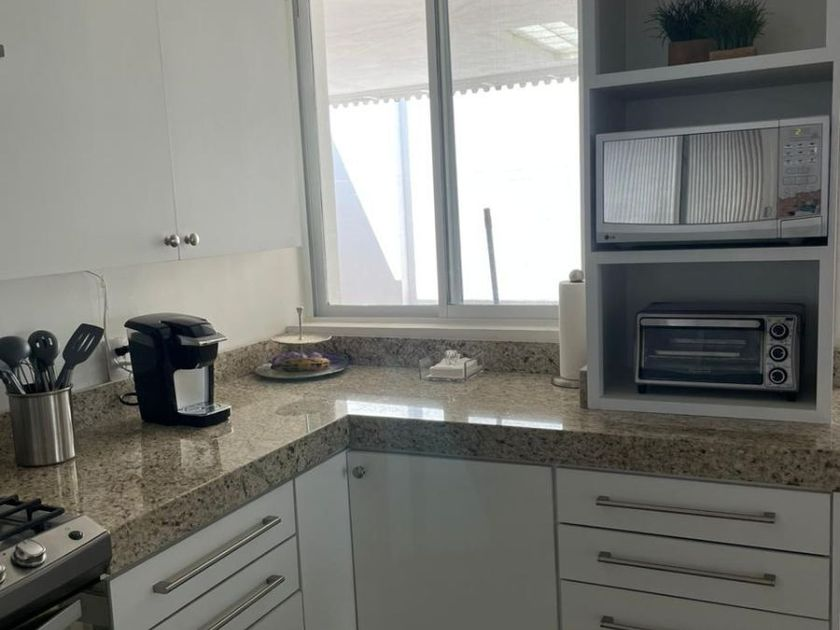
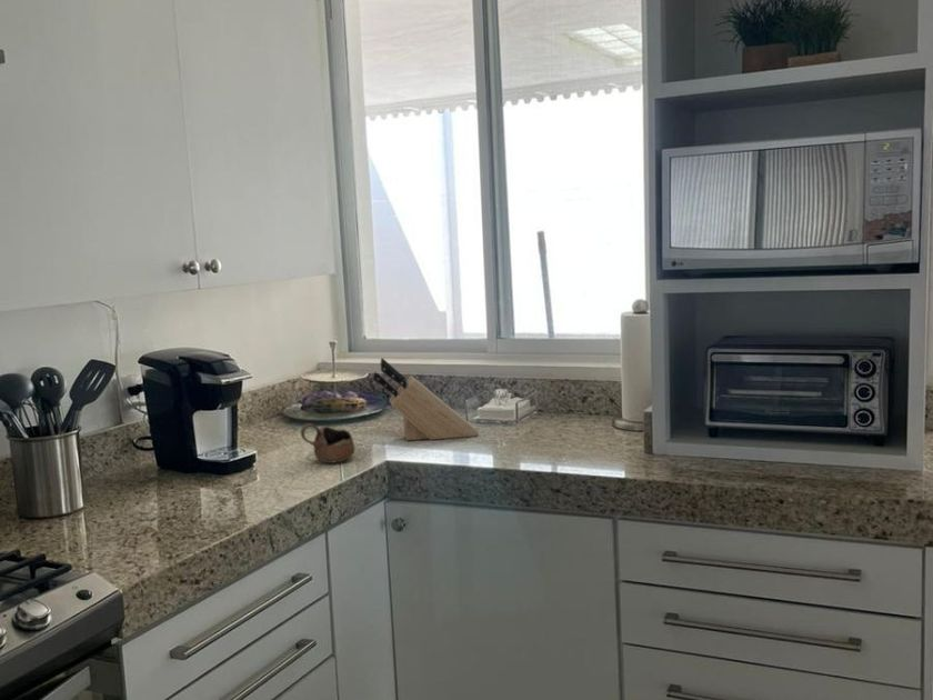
+ cup [300,422,355,464]
+ knife block [372,357,480,441]
